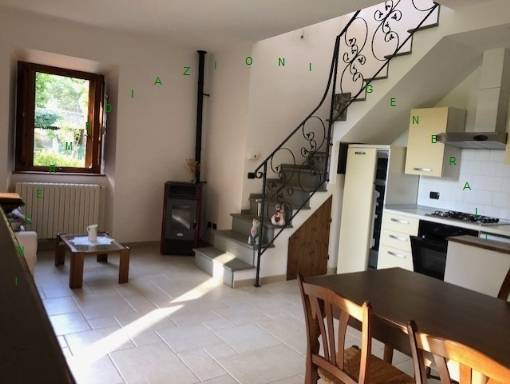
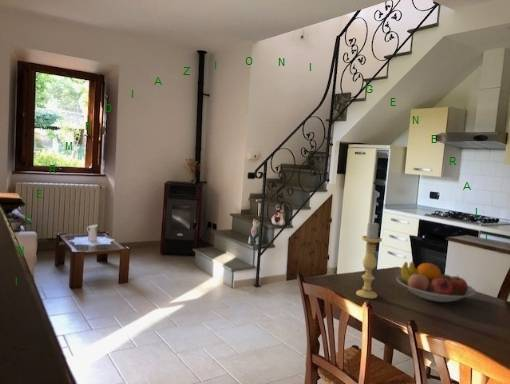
+ fruit bowl [396,261,477,303]
+ candle holder [355,221,383,300]
